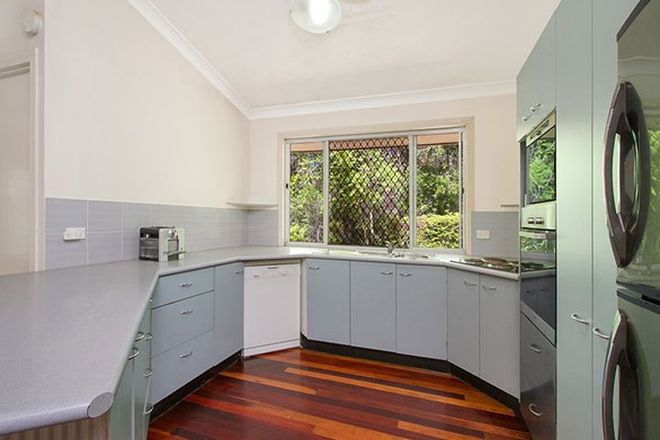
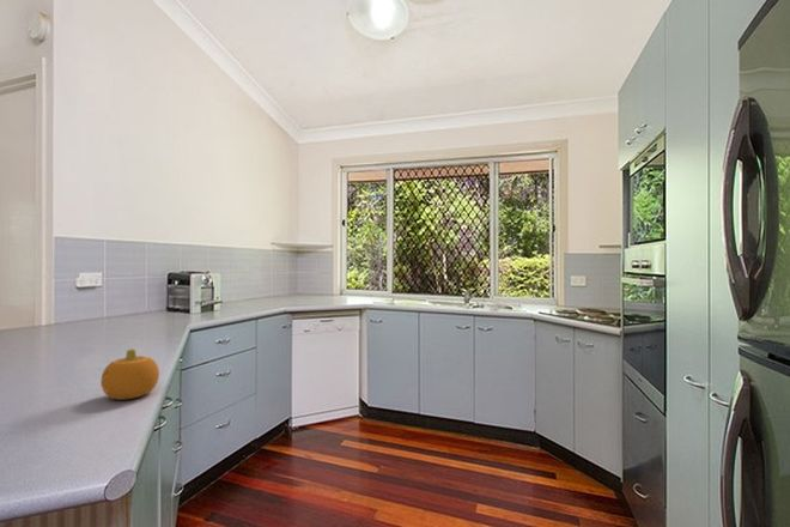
+ fruit [99,347,160,401]
